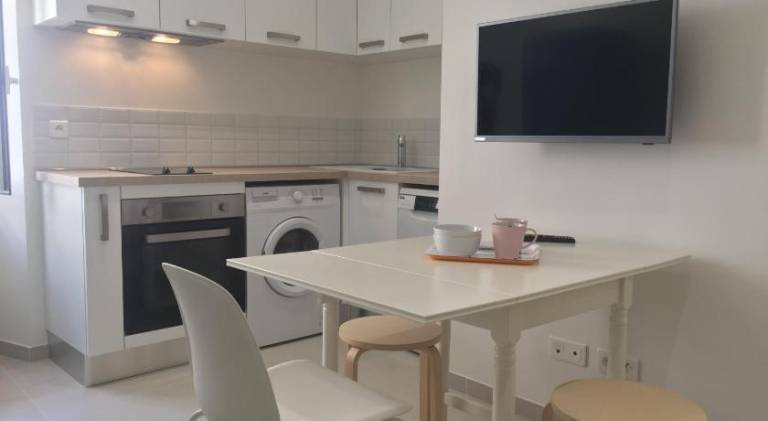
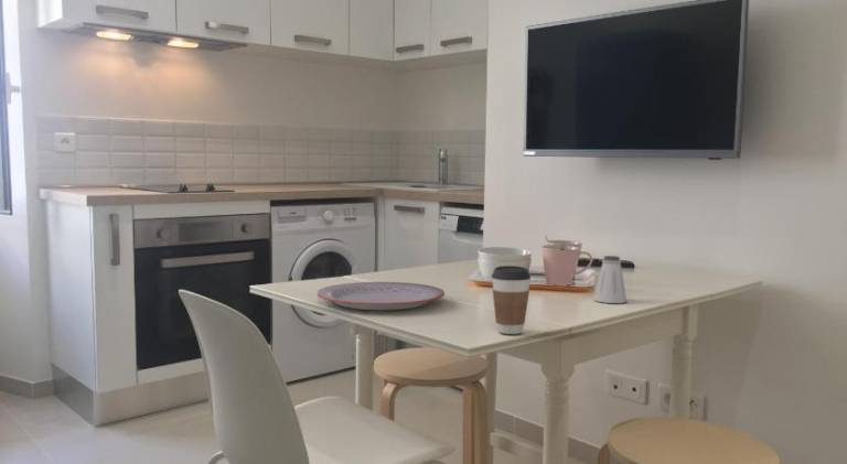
+ plate [317,281,446,311]
+ saltshaker [593,255,628,304]
+ coffee cup [491,265,532,335]
